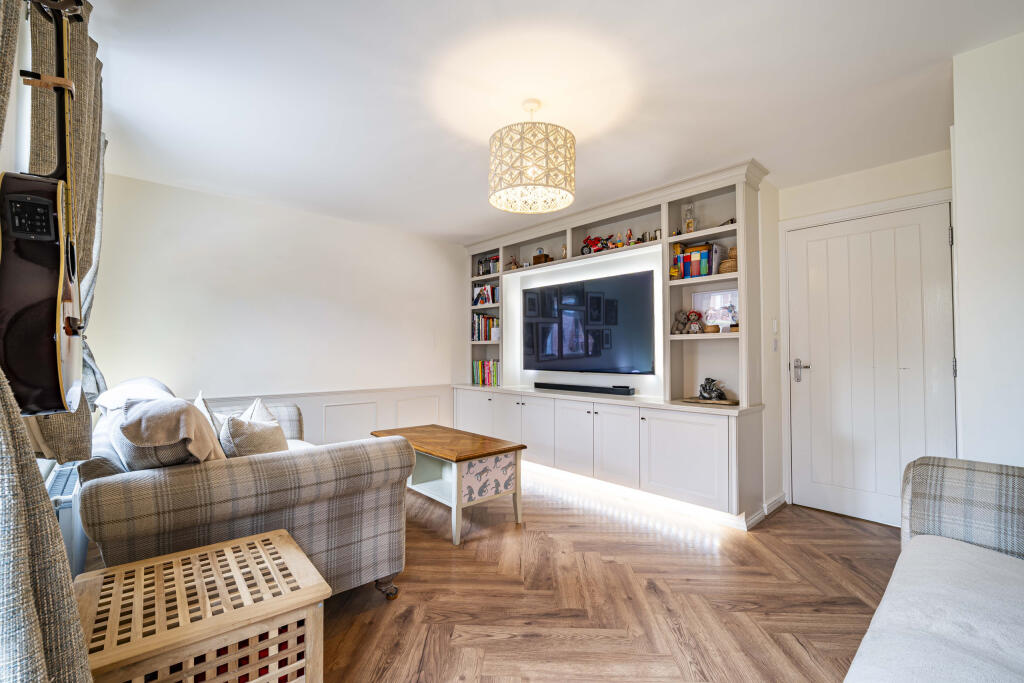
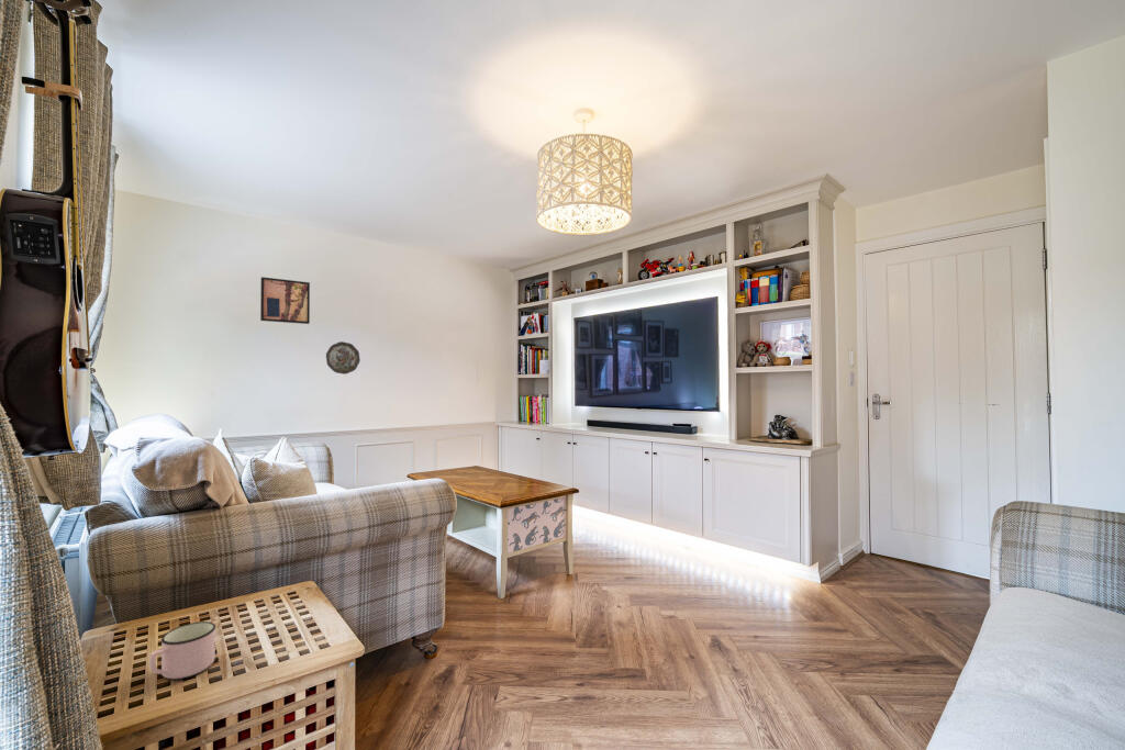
+ wall art [259,276,311,325]
+ mug [148,620,216,680]
+ decorative plate [325,340,361,376]
